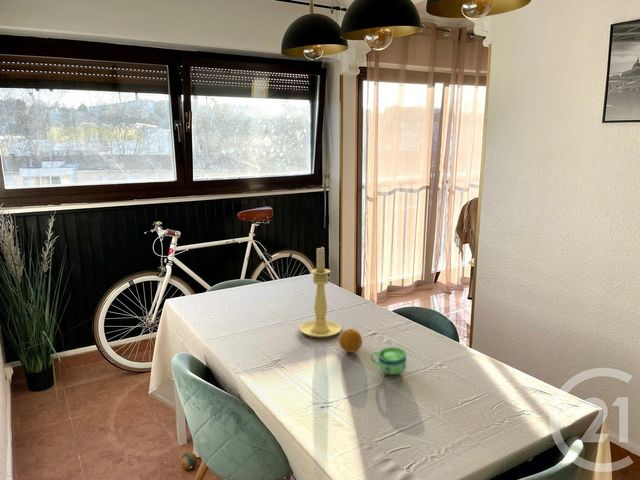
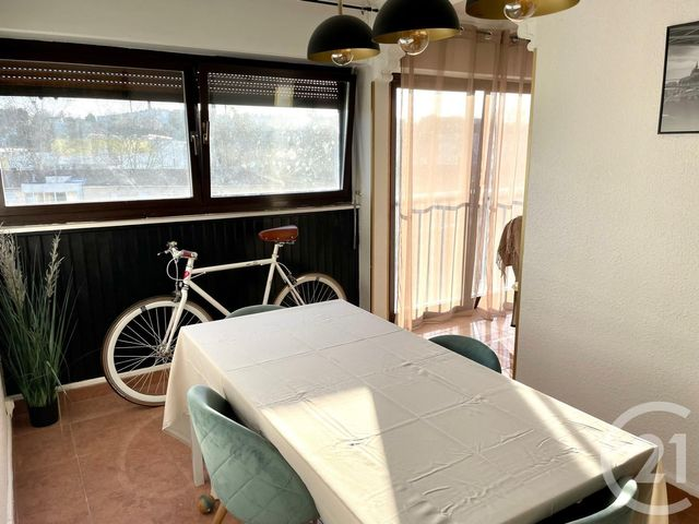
- fruit [338,328,363,354]
- cup [369,346,407,376]
- candle holder [299,245,342,339]
